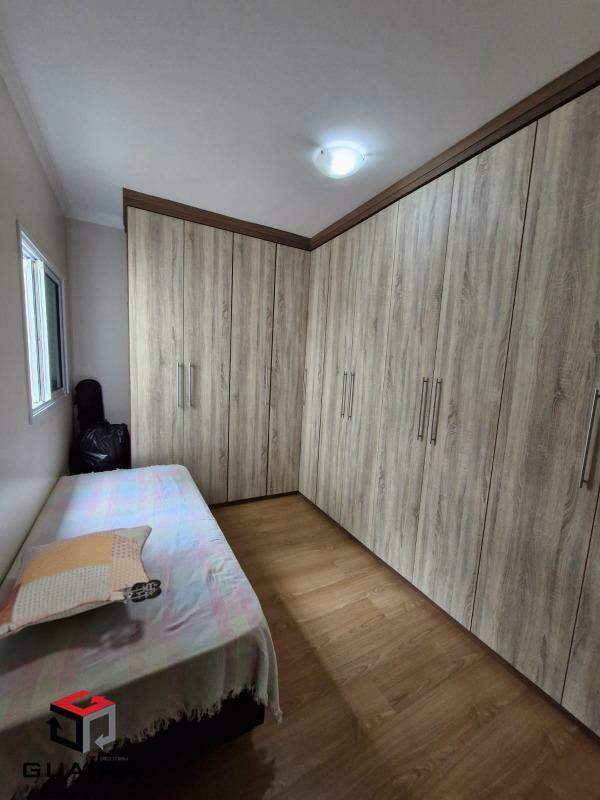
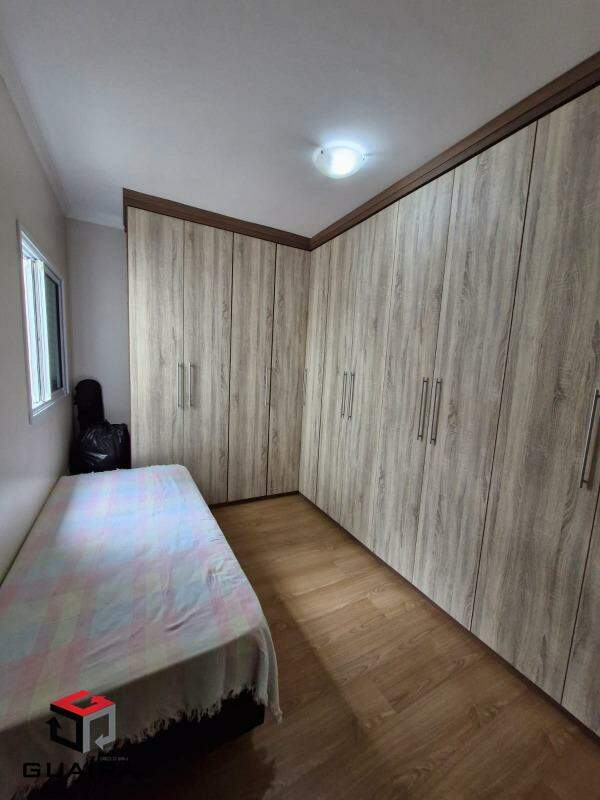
- decorative pillow [0,524,163,640]
